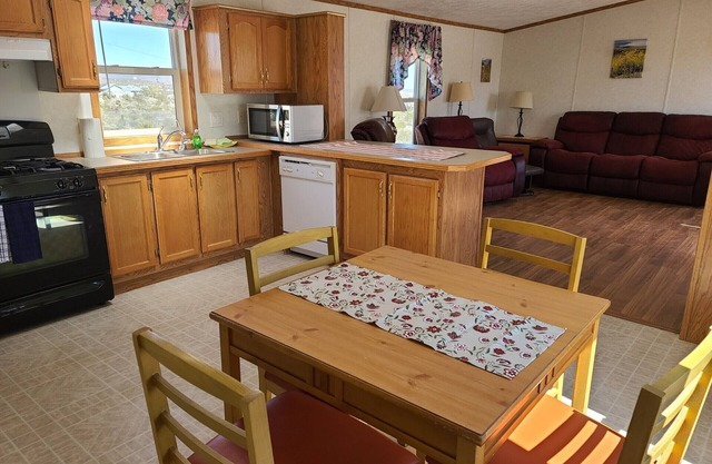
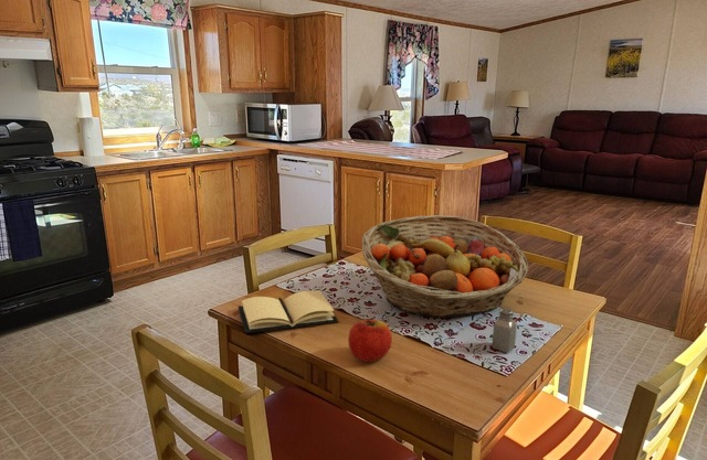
+ book [238,290,339,334]
+ fruit basket [361,214,529,319]
+ saltshaker [490,307,518,354]
+ apple [347,319,393,363]
